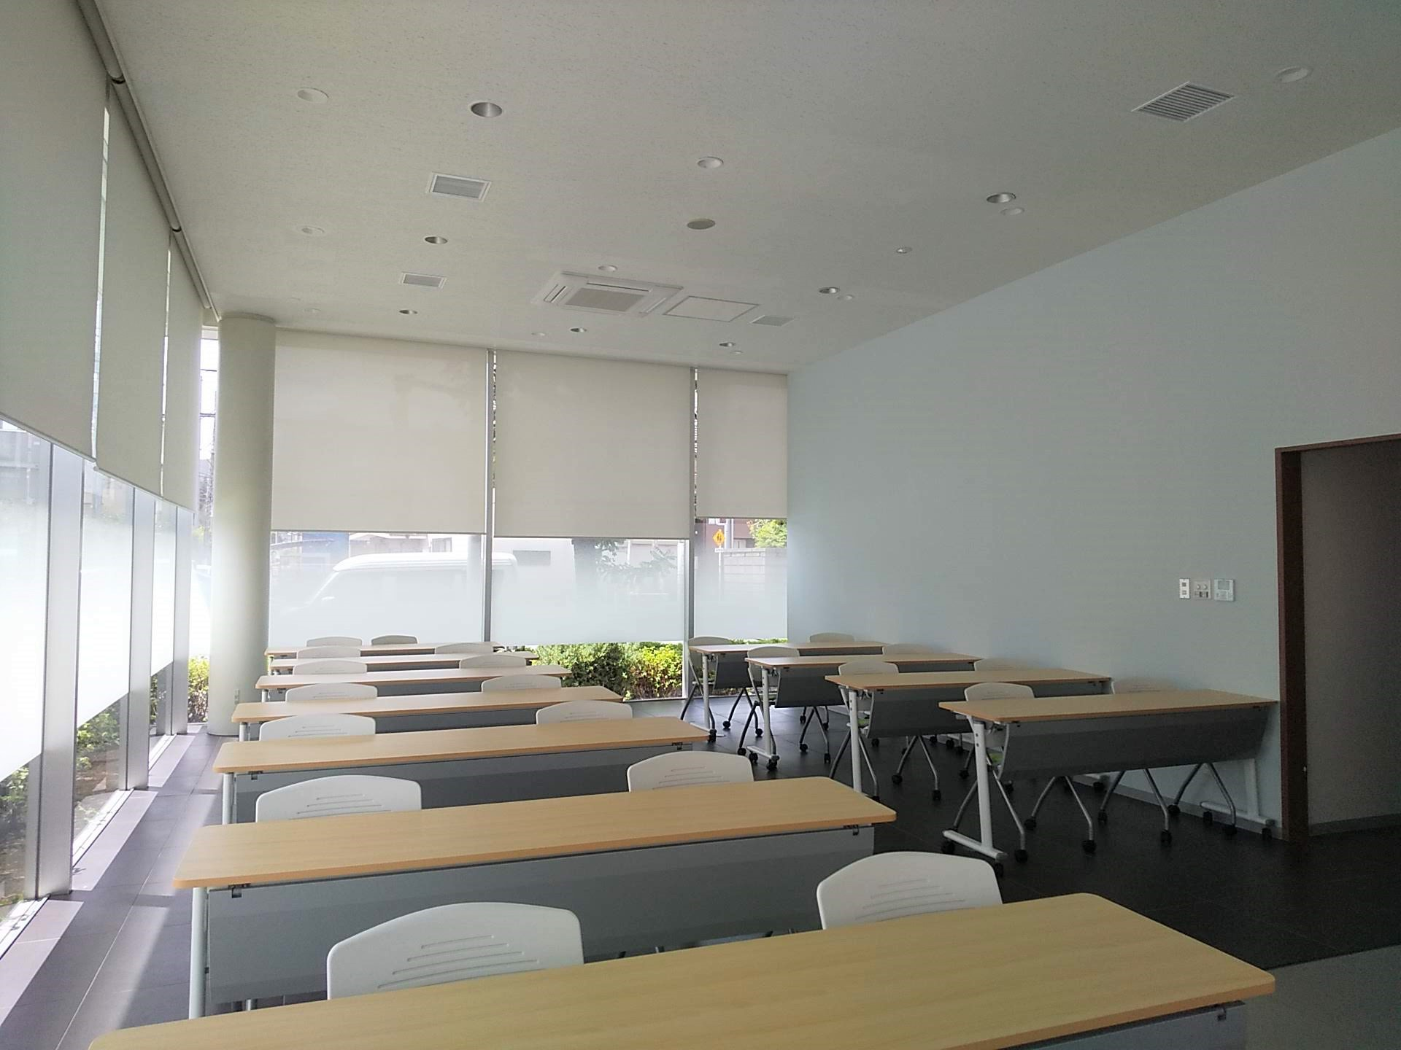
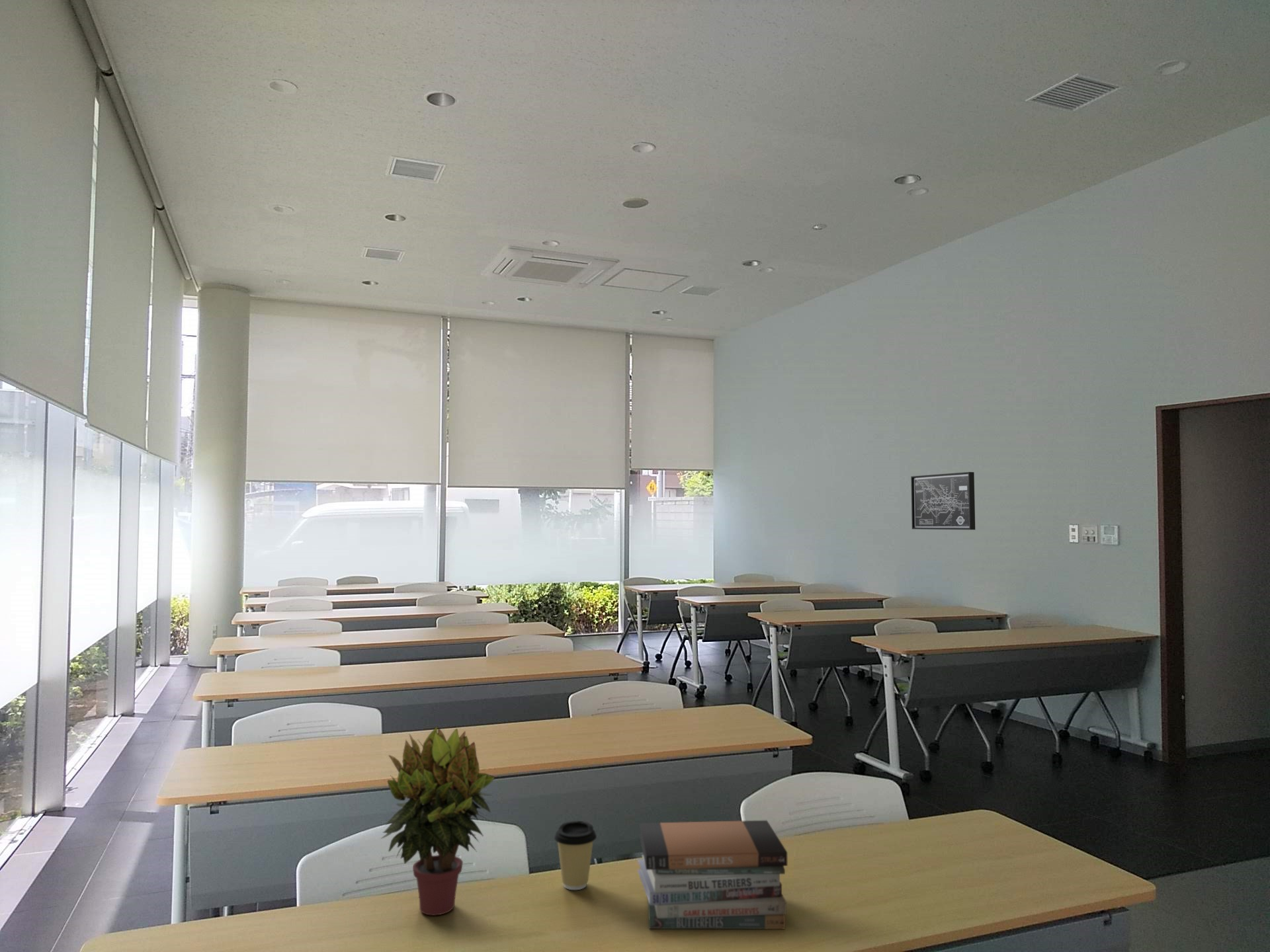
+ potted plant [380,725,495,916]
+ wall art [910,471,976,530]
+ book stack [637,820,788,930]
+ coffee cup [554,820,597,891]
